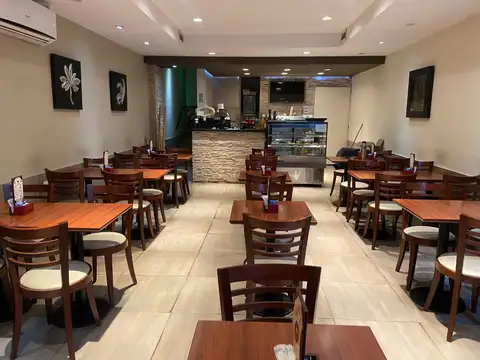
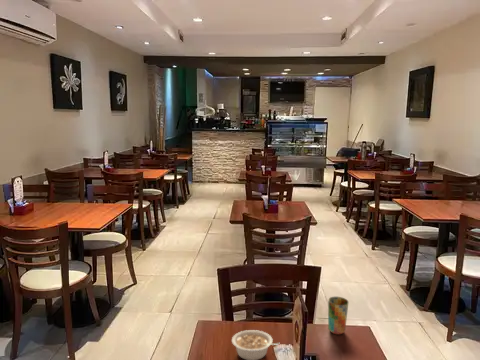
+ cup [327,296,349,335]
+ legume [231,329,280,360]
